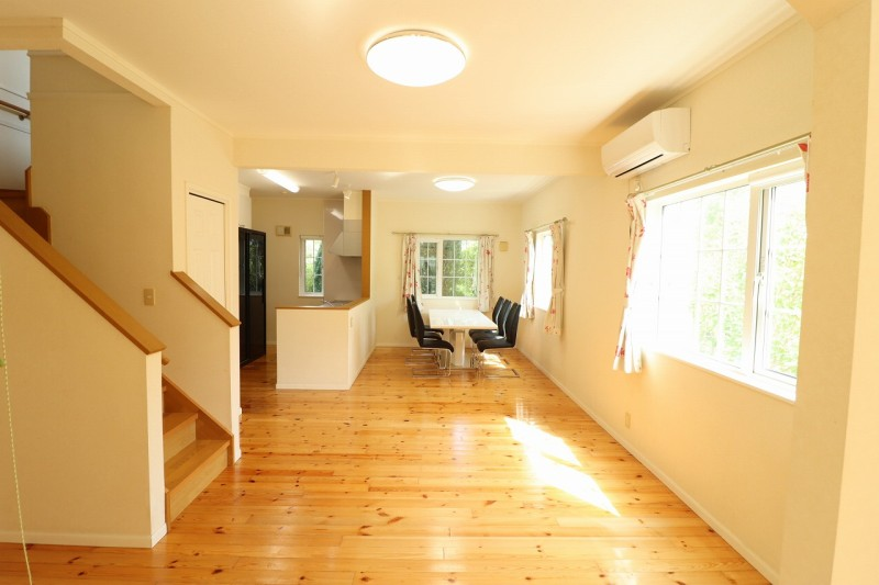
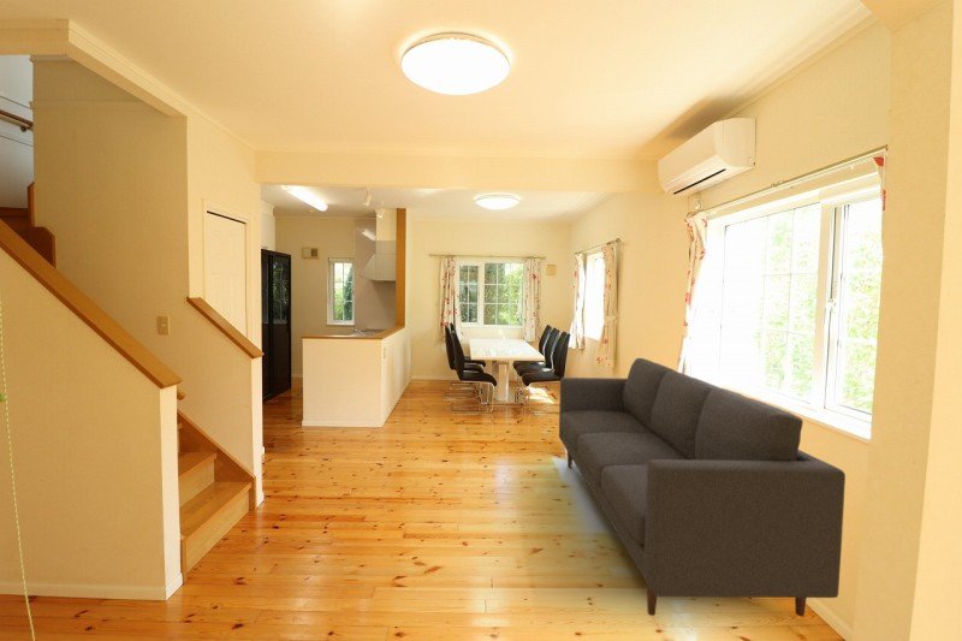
+ sofa [558,357,847,618]
